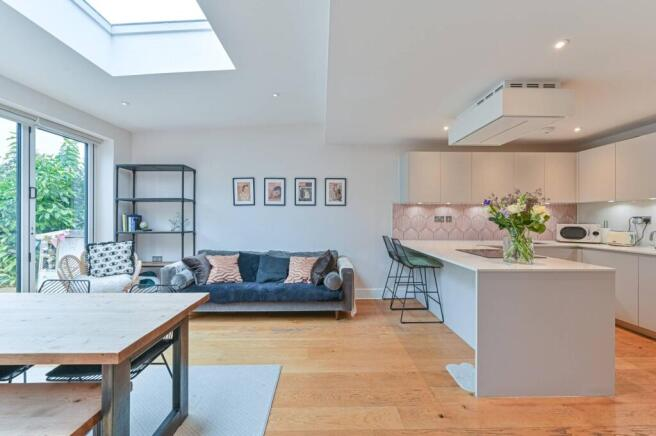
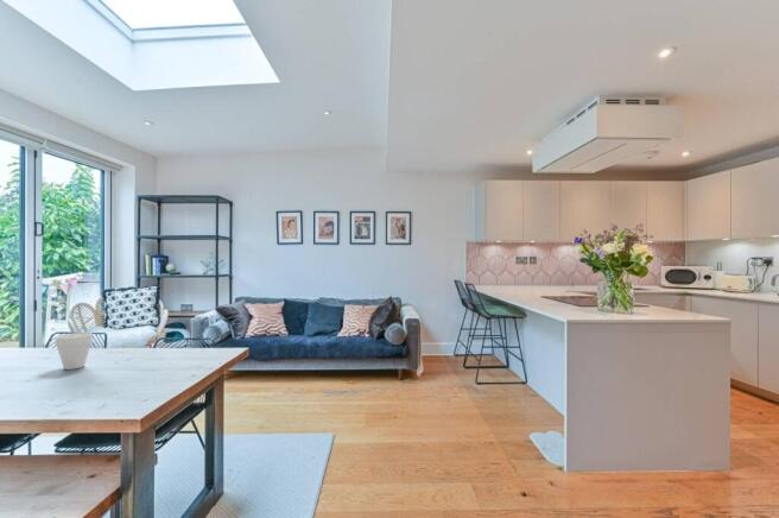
+ cup [53,331,94,371]
